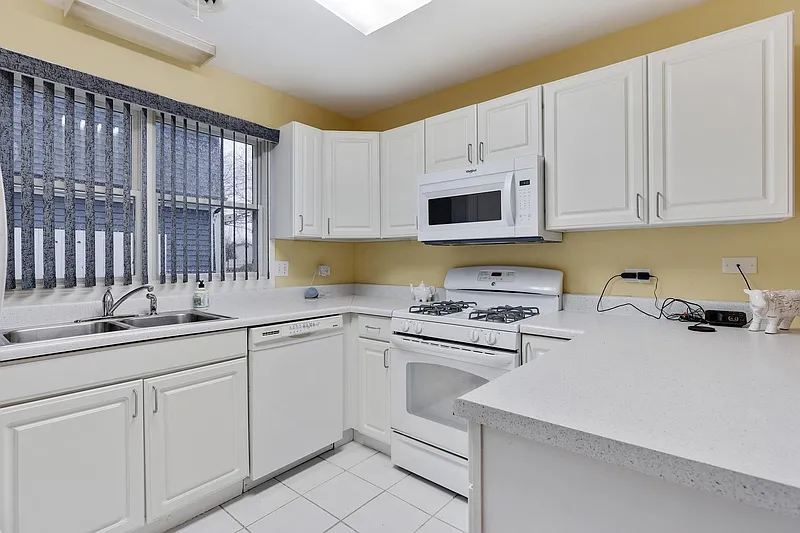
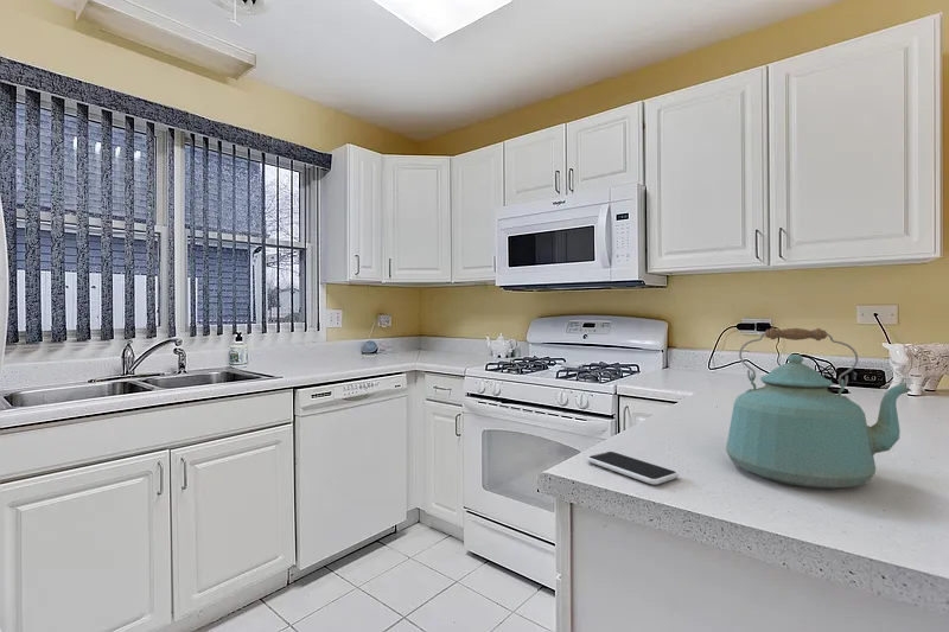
+ smartphone [586,451,680,485]
+ kettle [725,326,912,490]
